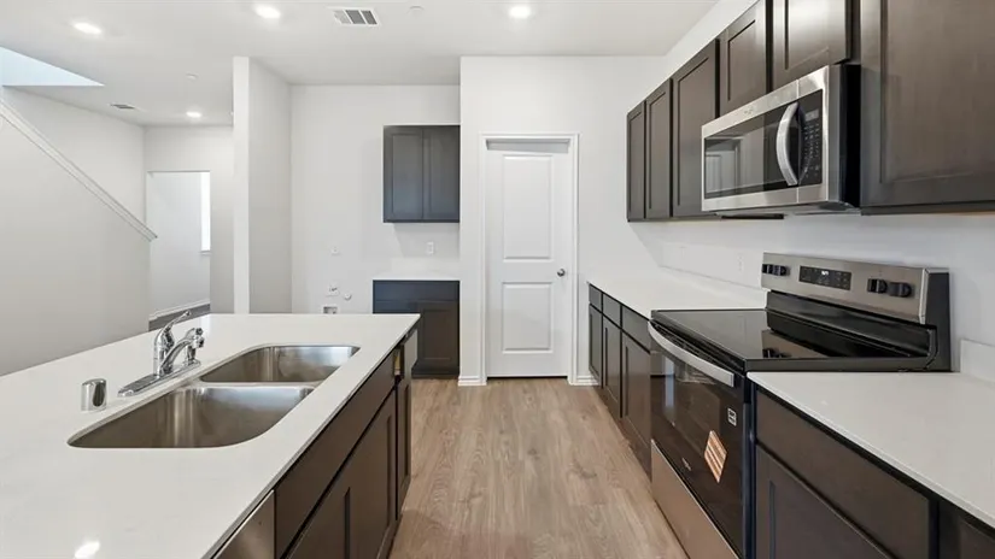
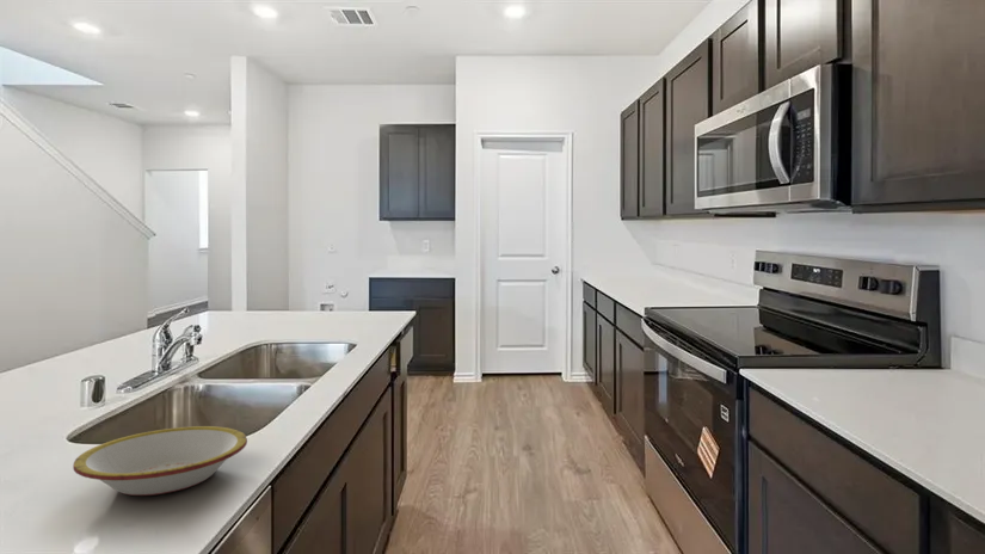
+ bowl [72,425,248,497]
